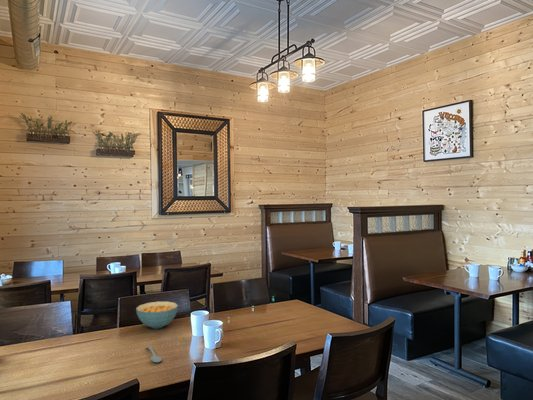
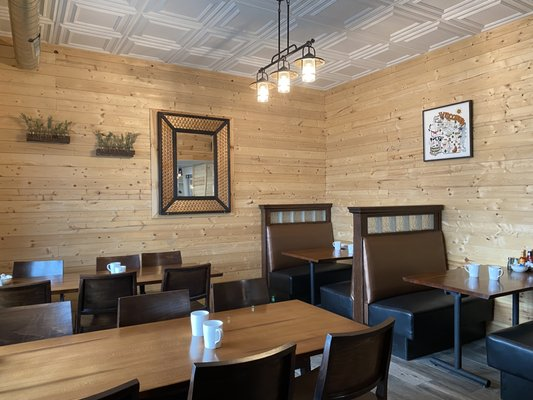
- spoon [145,345,163,363]
- cereal bowl [135,301,179,329]
